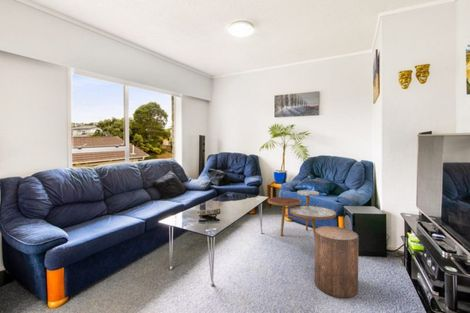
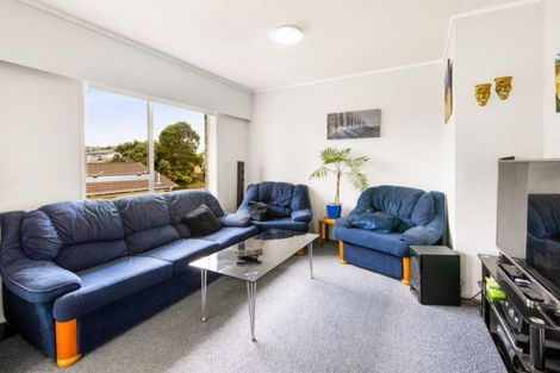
- side table [267,189,337,240]
- stool [314,225,360,299]
